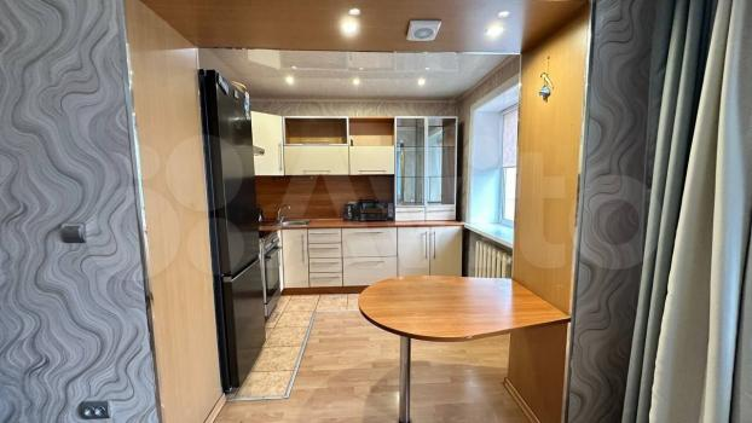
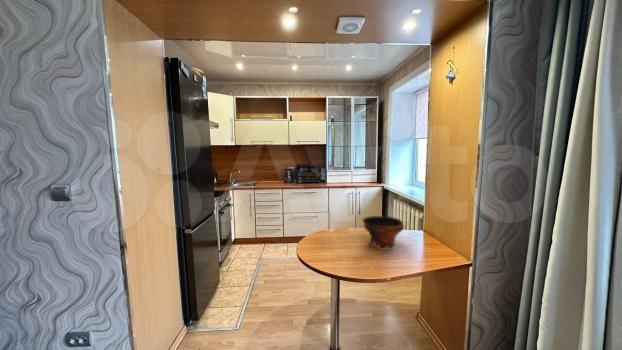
+ bowl [361,215,405,249]
